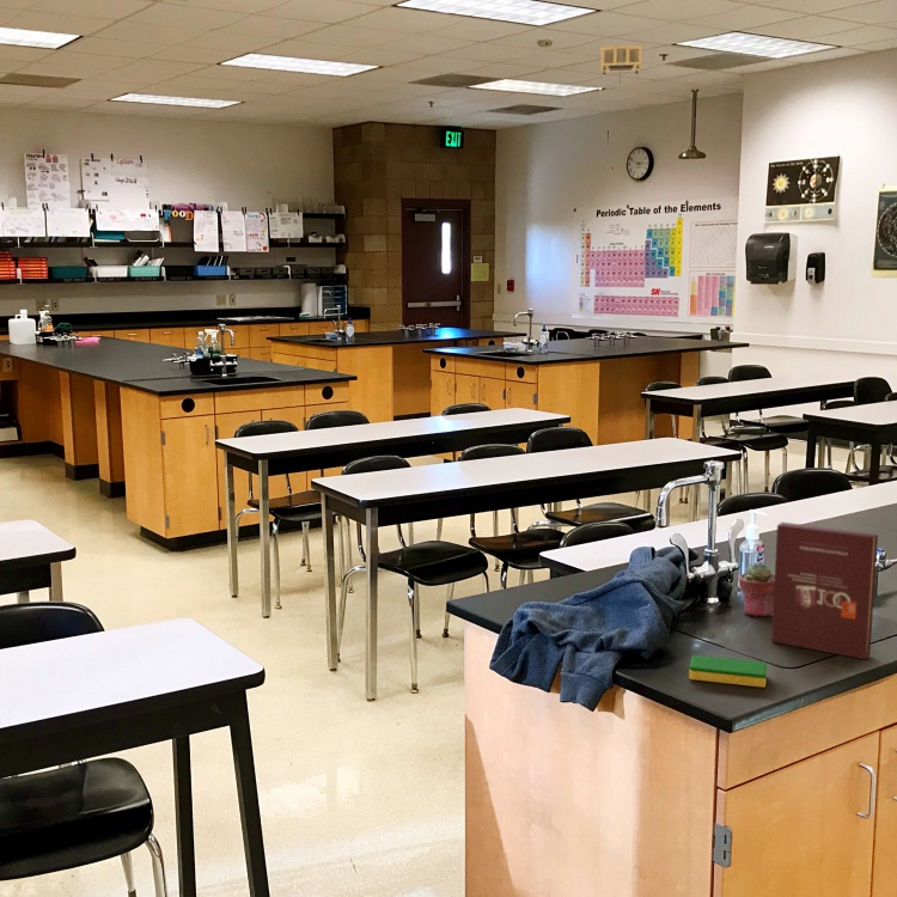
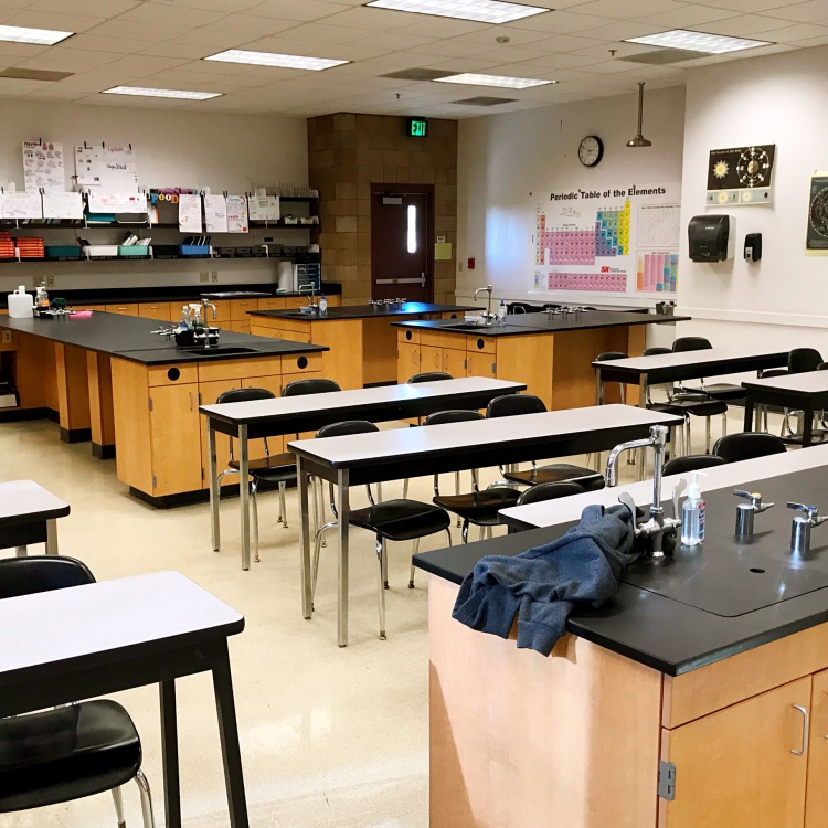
- dish sponge [688,654,768,689]
- projector [599,44,643,86]
- potted succulent [737,561,775,618]
- book [770,521,879,660]
